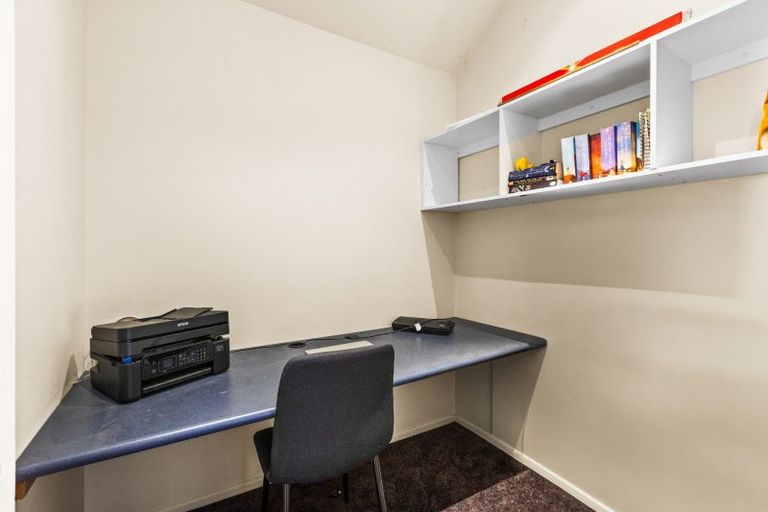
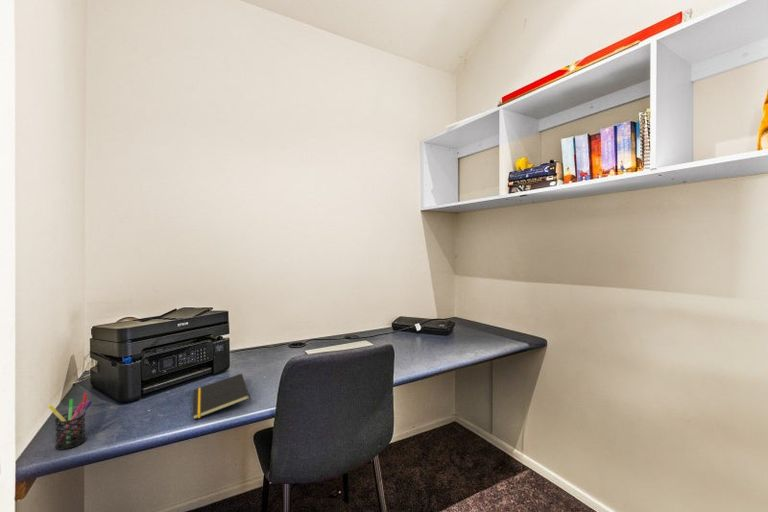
+ pen holder [47,392,93,451]
+ notepad [191,373,251,421]
